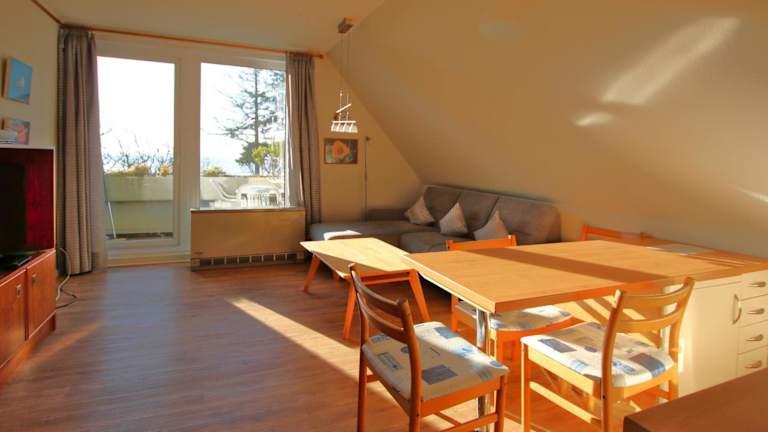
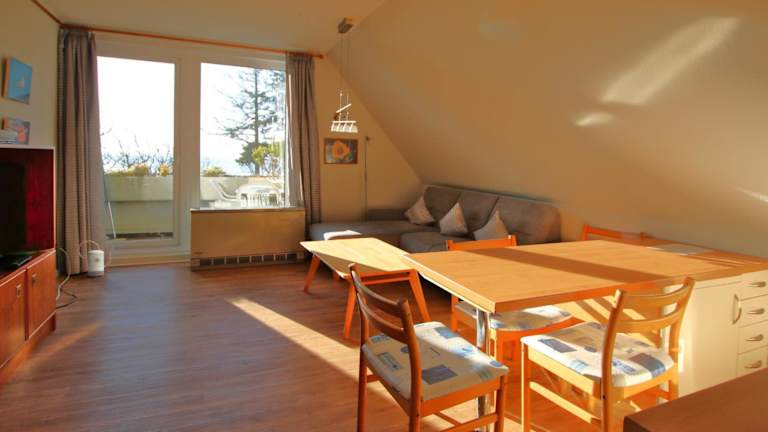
+ watering can [76,240,115,277]
